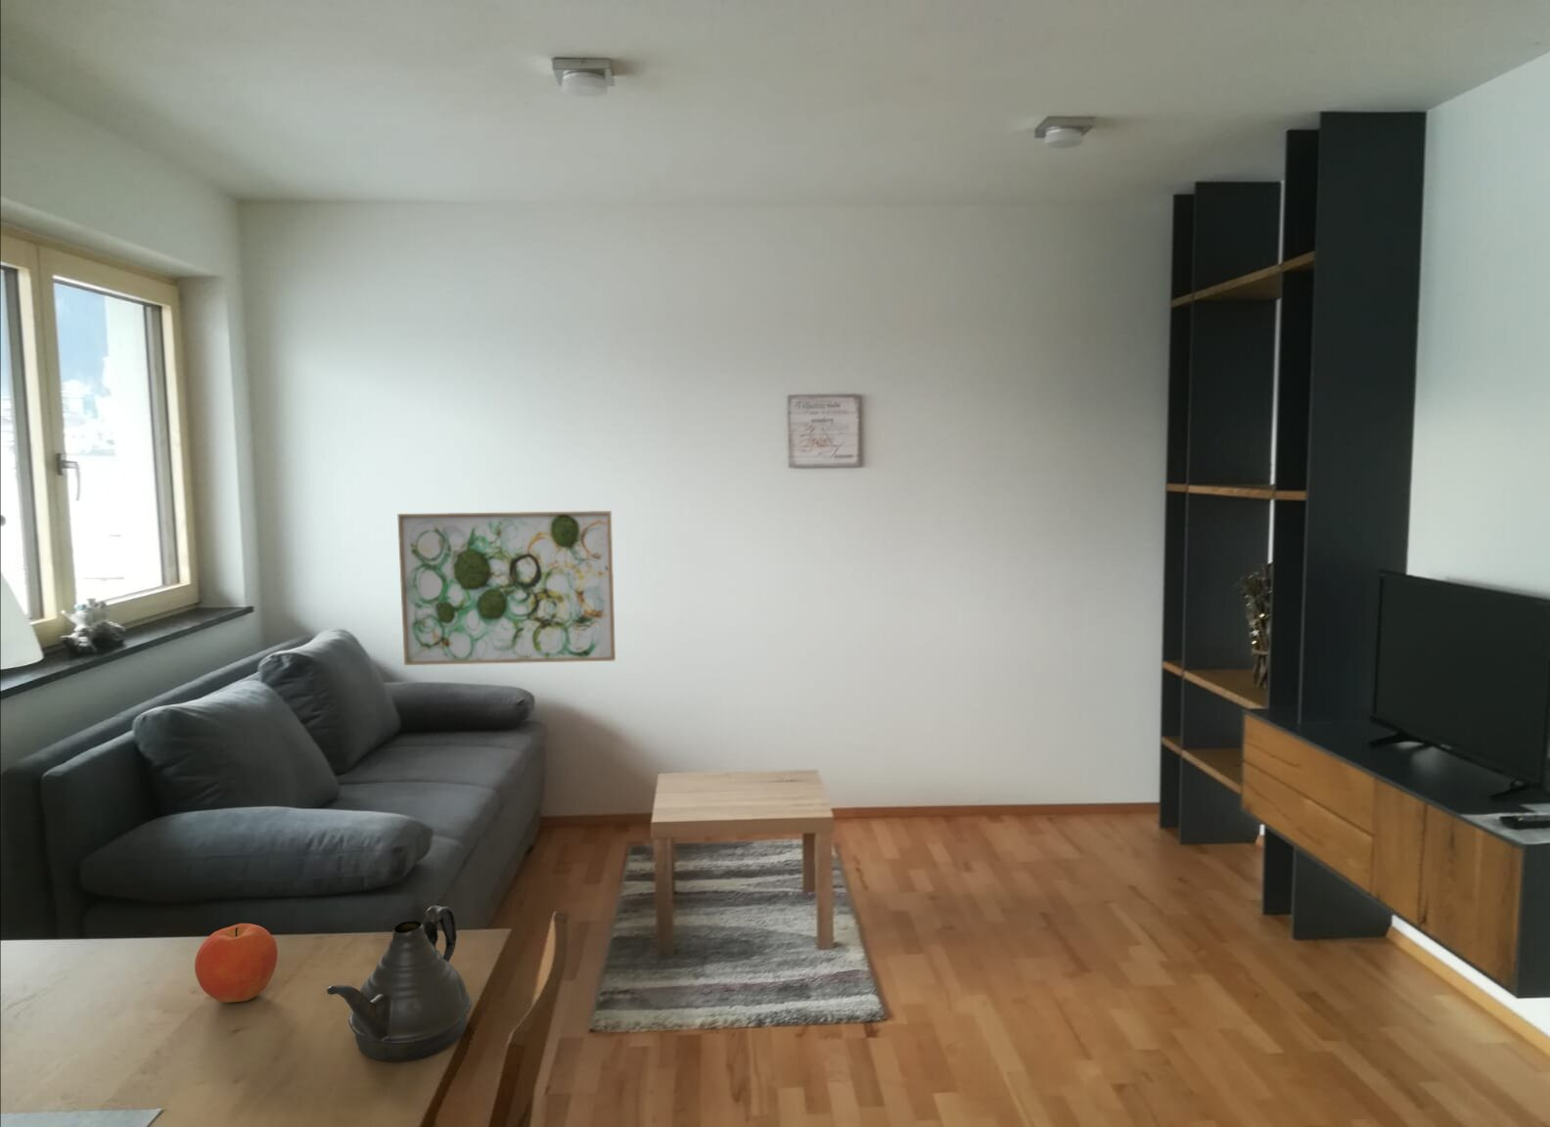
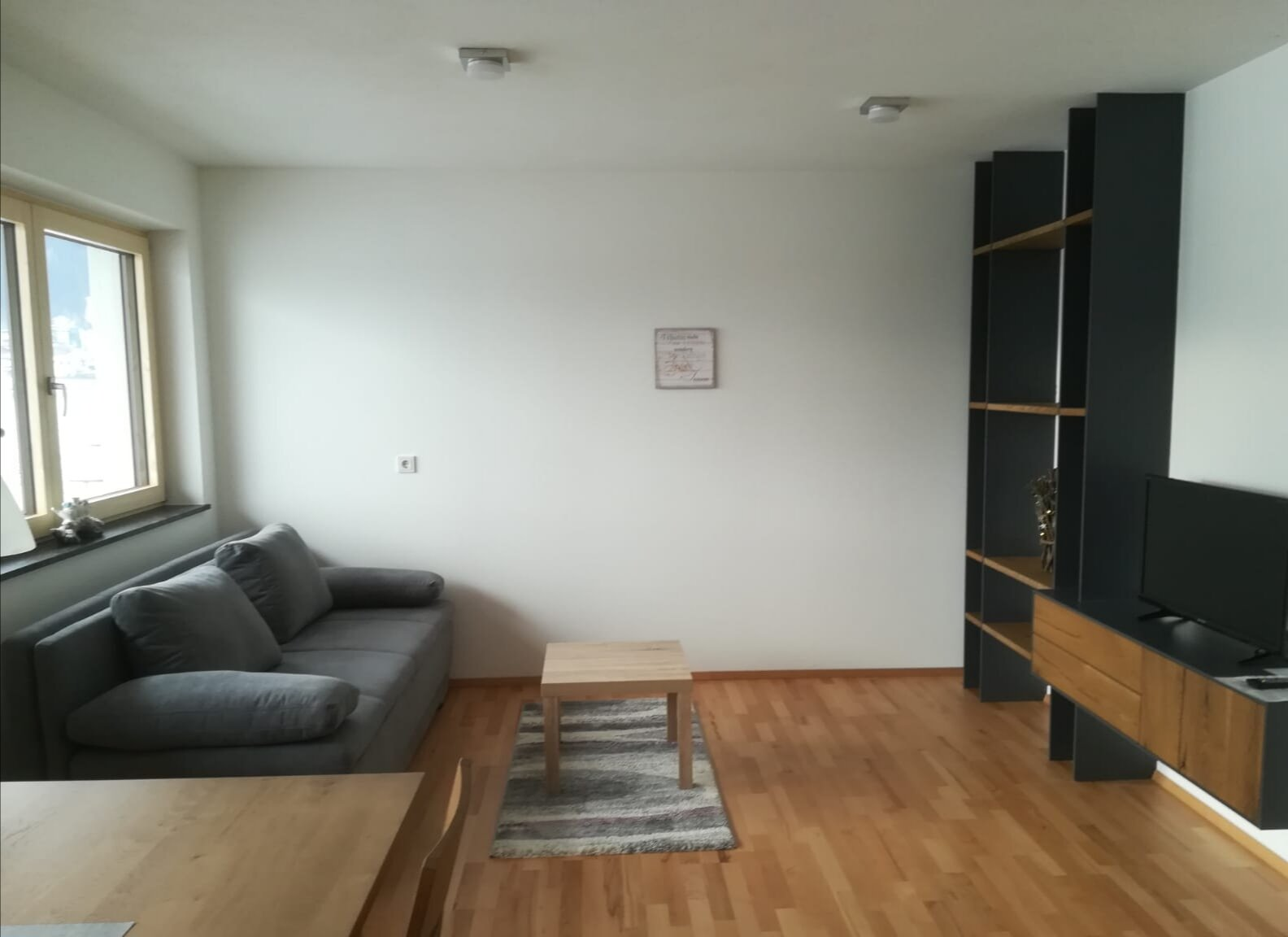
- fruit [194,923,279,1004]
- wall art [396,510,616,666]
- teapot [326,904,473,1062]
